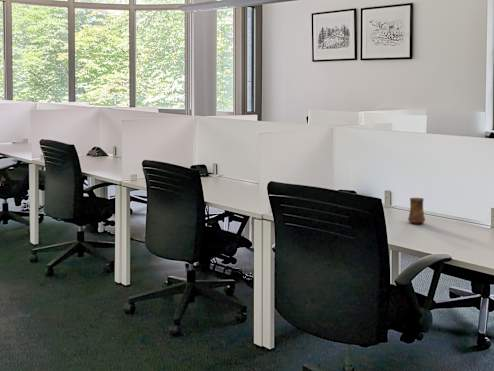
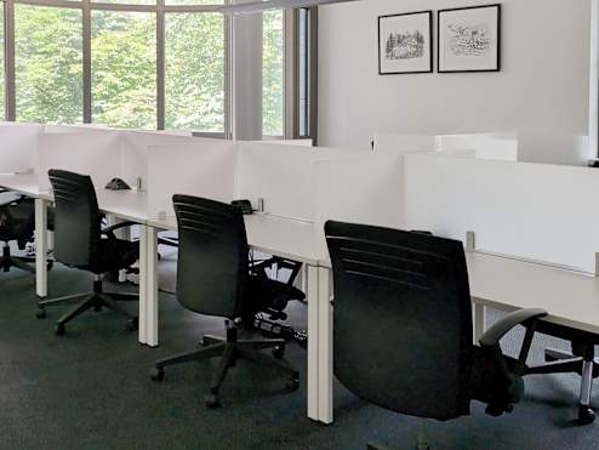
- cup [407,197,426,224]
